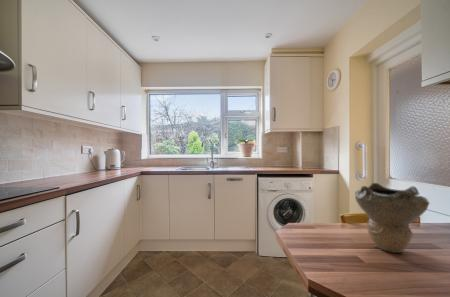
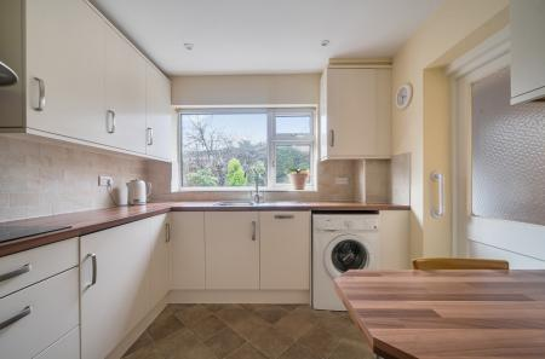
- decorative bowl [354,182,431,254]
